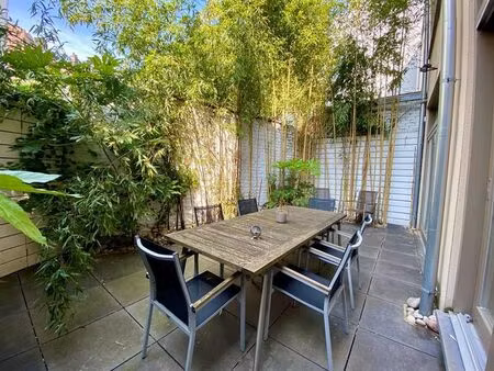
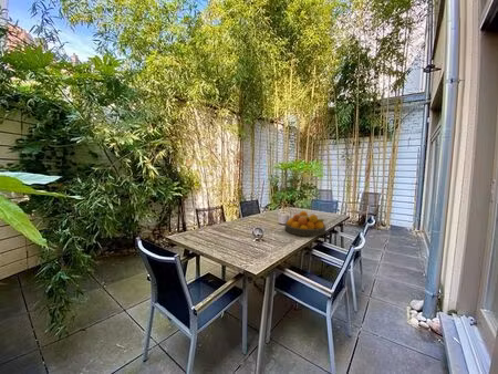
+ fruit bowl [284,210,329,238]
